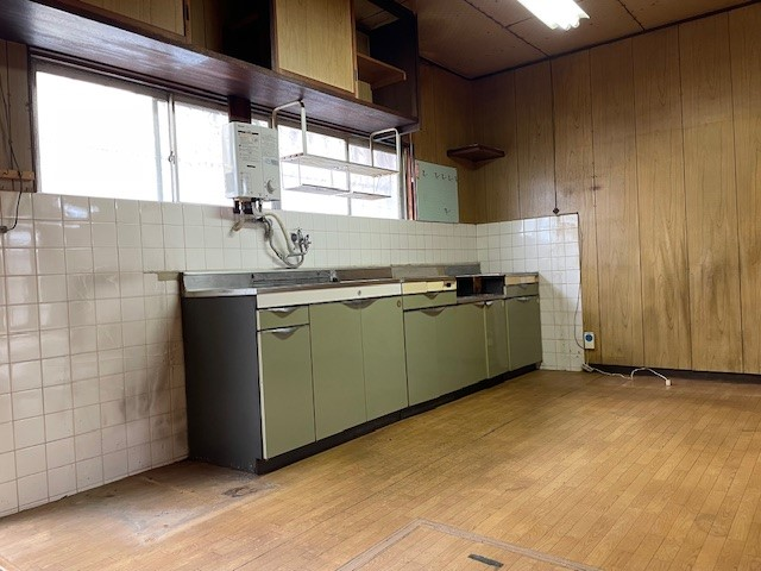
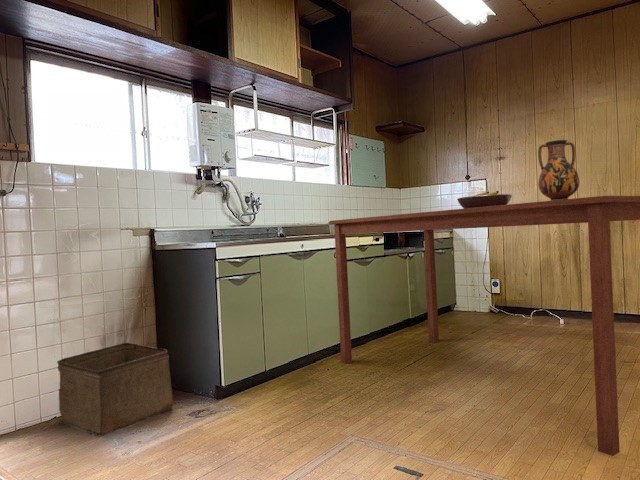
+ dining table [328,195,640,457]
+ fruit bowl [456,190,513,209]
+ vase [537,139,580,201]
+ storage bin [56,341,174,437]
